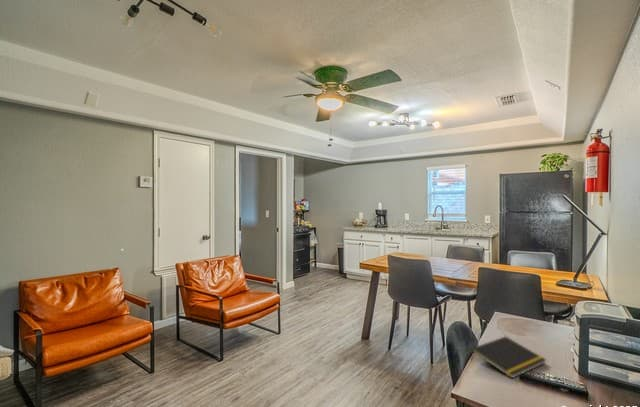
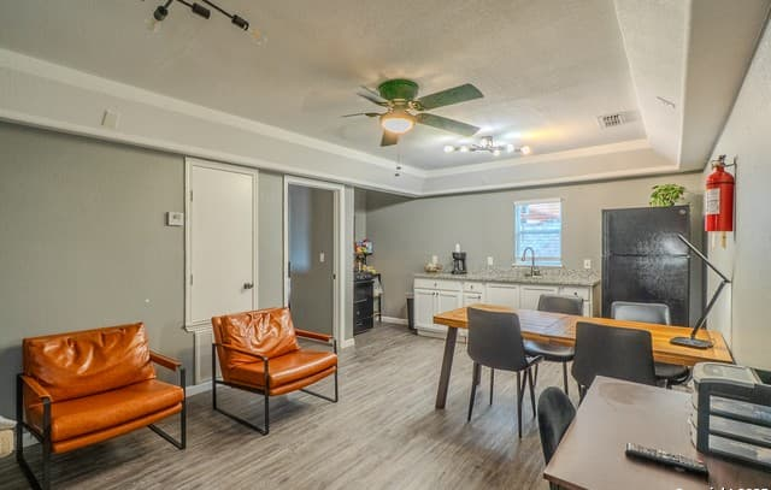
- notepad [470,335,547,379]
